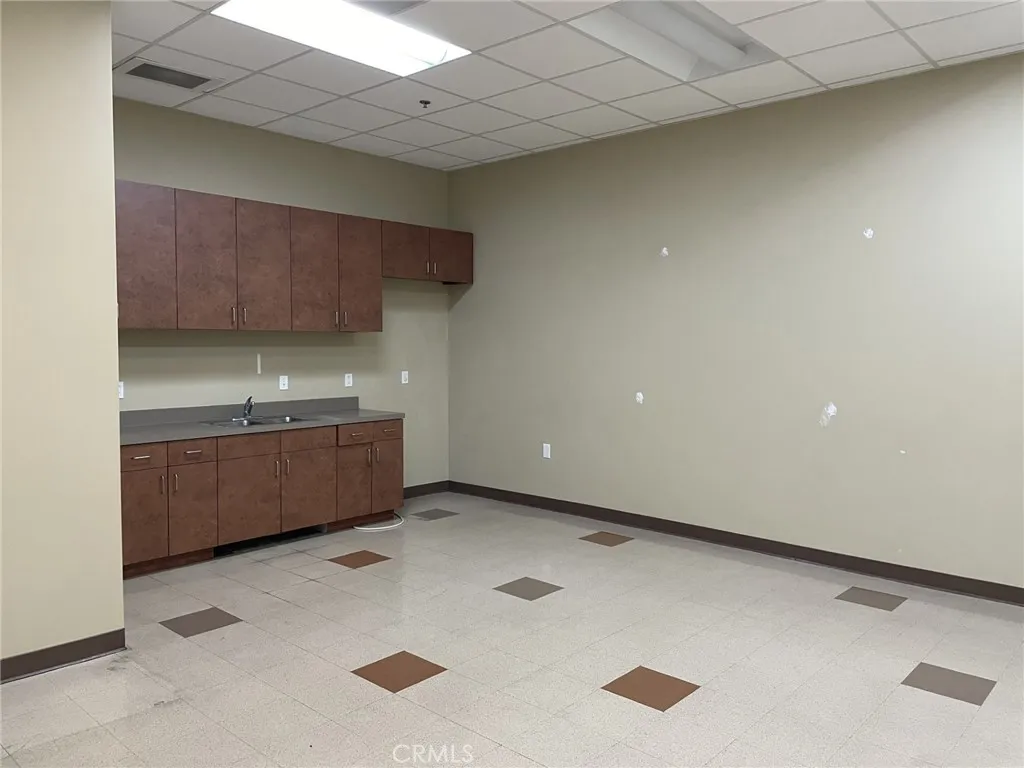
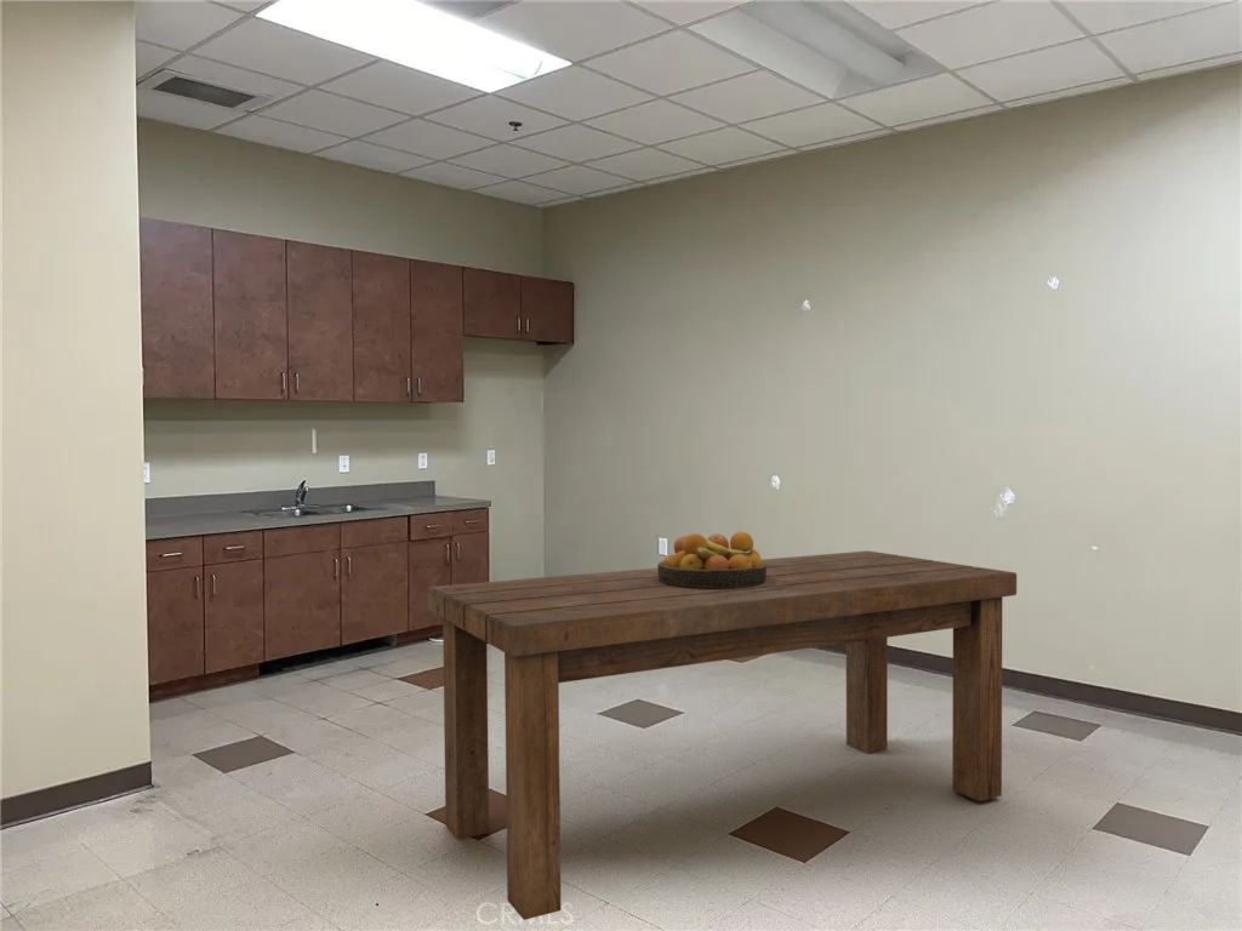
+ fruit bowl [656,531,767,588]
+ dining table [427,549,1018,921]
